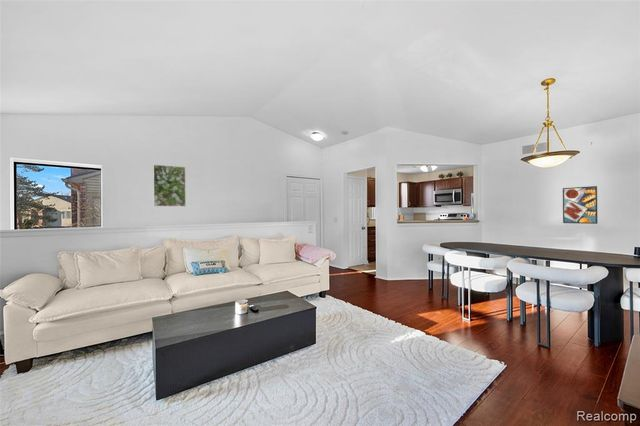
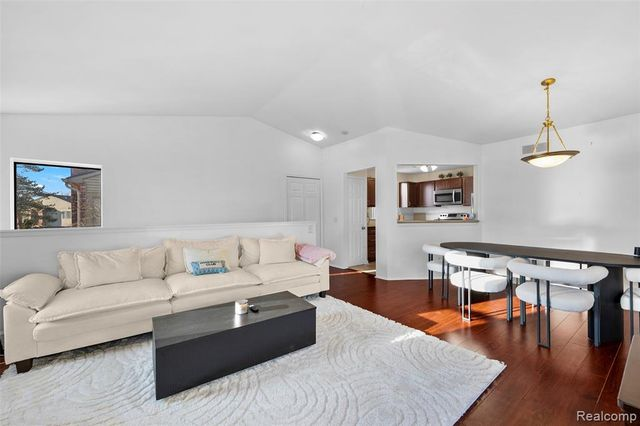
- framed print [152,164,187,207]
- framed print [562,185,599,225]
